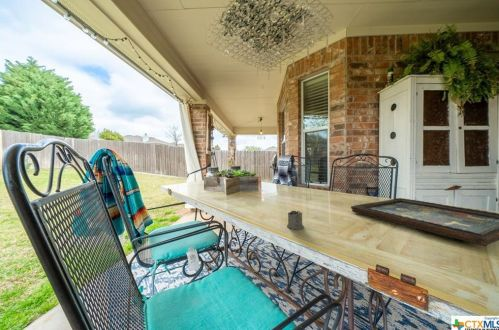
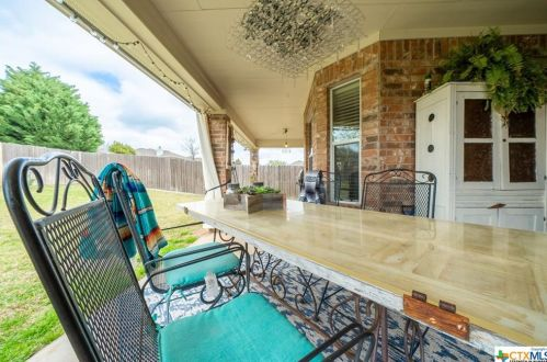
- decorative tray [350,197,499,247]
- tea glass holder [286,210,305,230]
